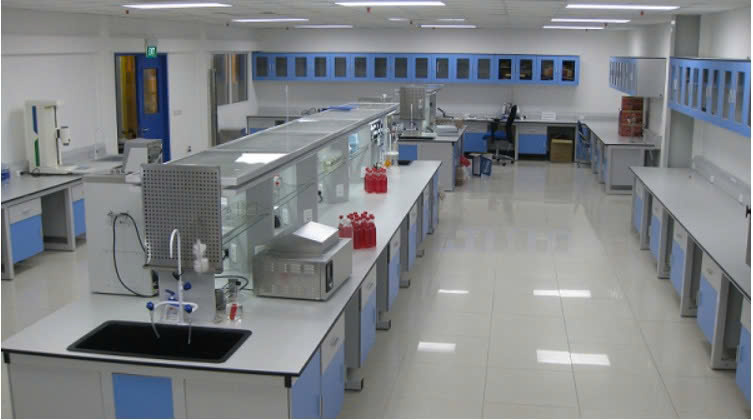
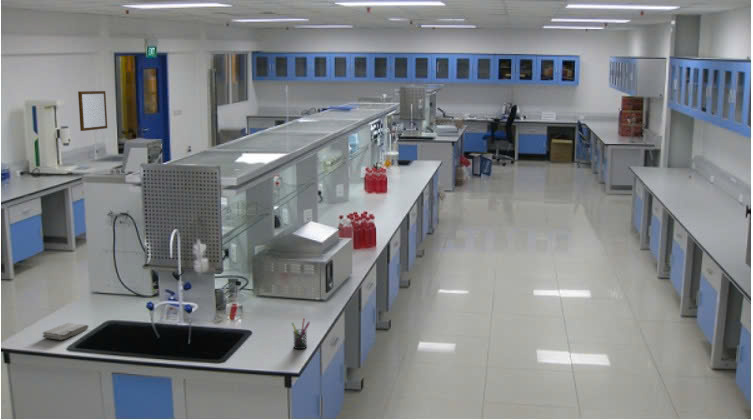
+ pen holder [291,317,311,350]
+ washcloth [42,322,89,341]
+ writing board [77,90,108,132]
